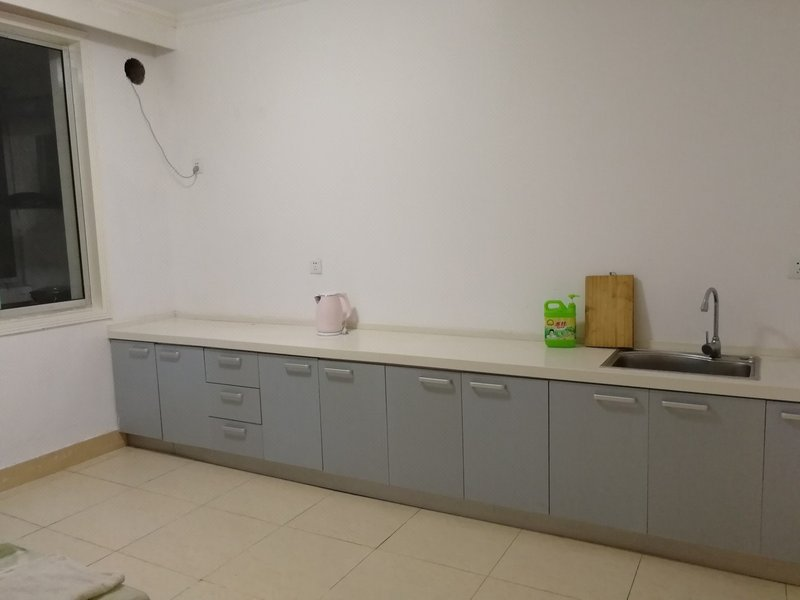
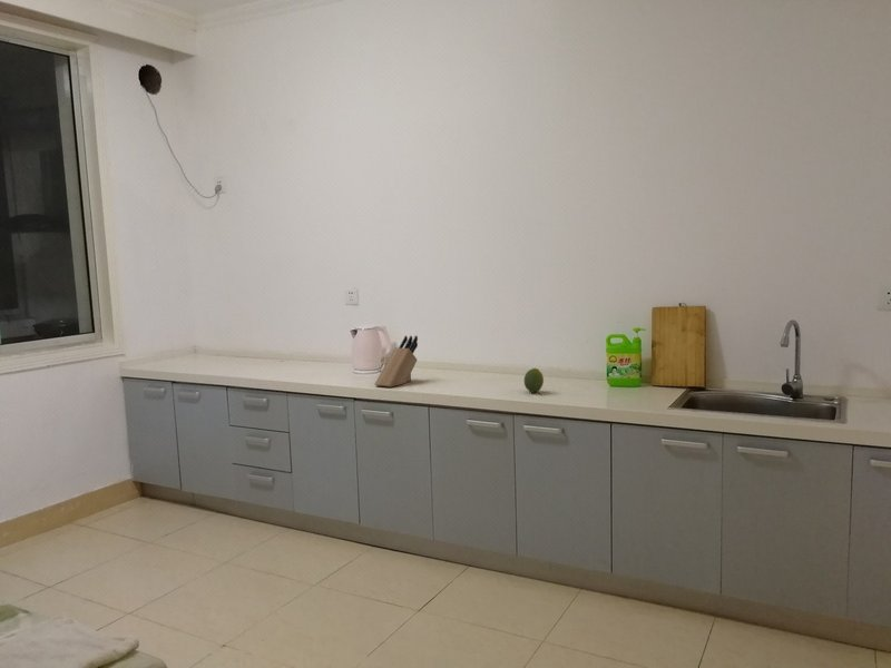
+ fruit [523,367,545,394]
+ knife block [374,335,419,389]
